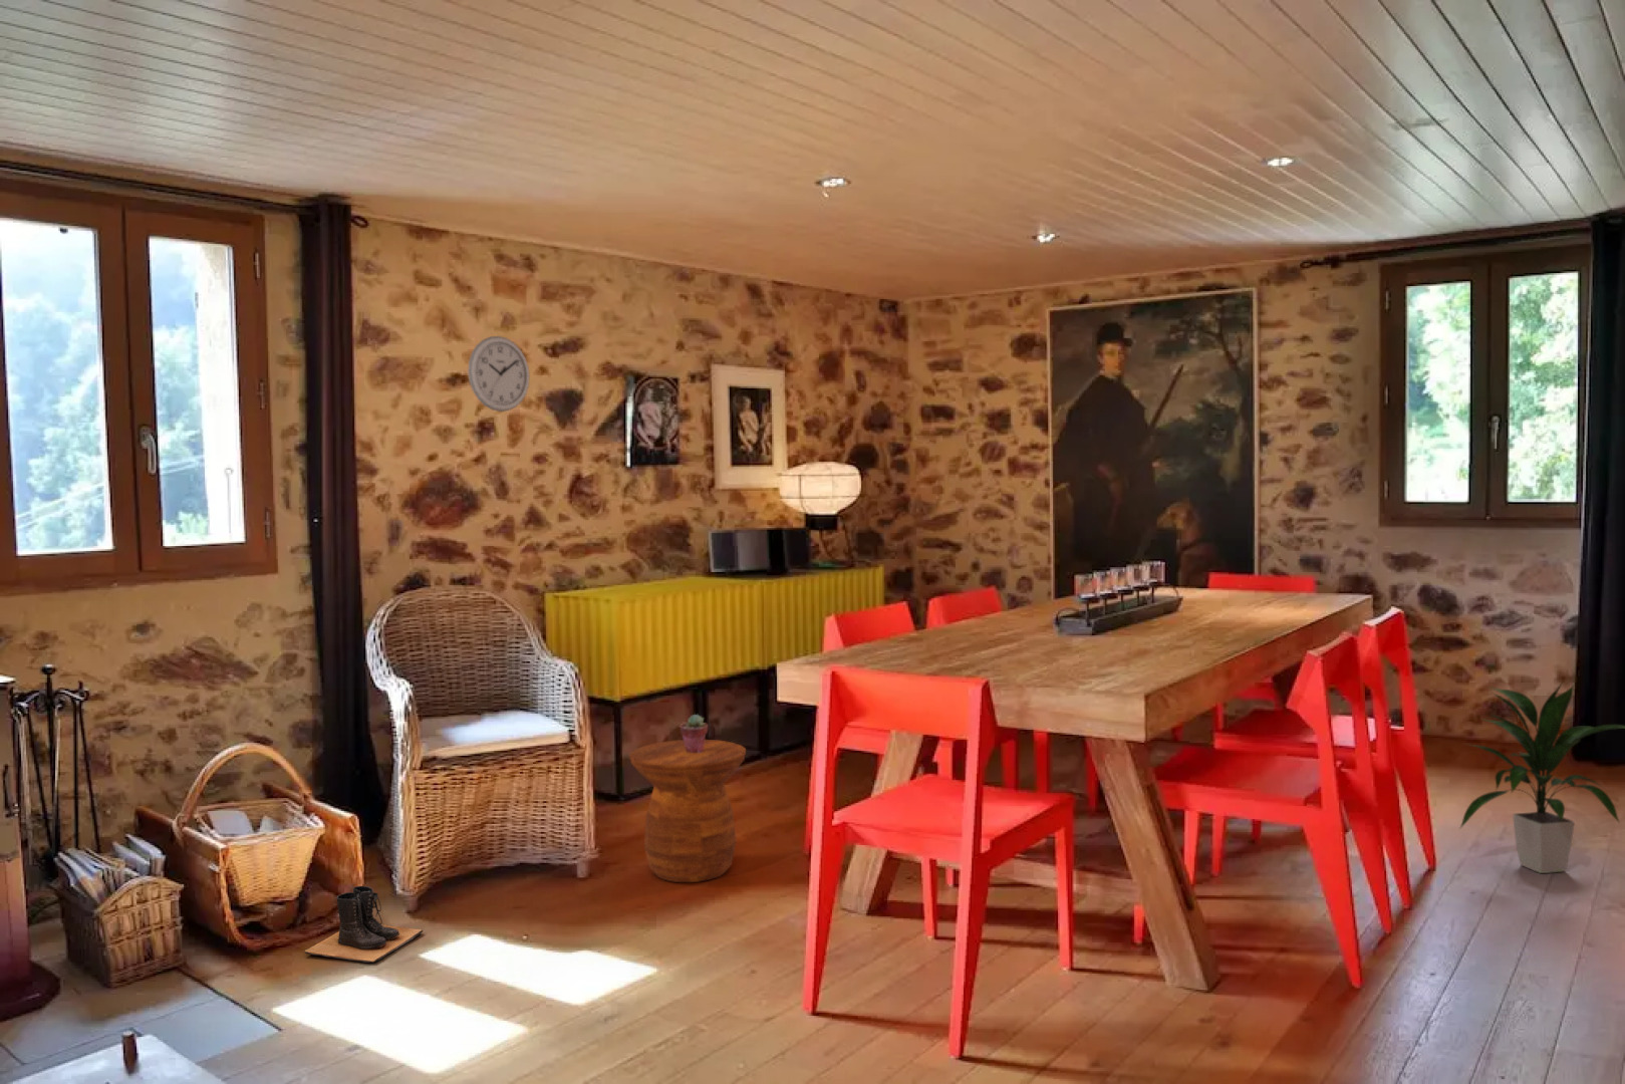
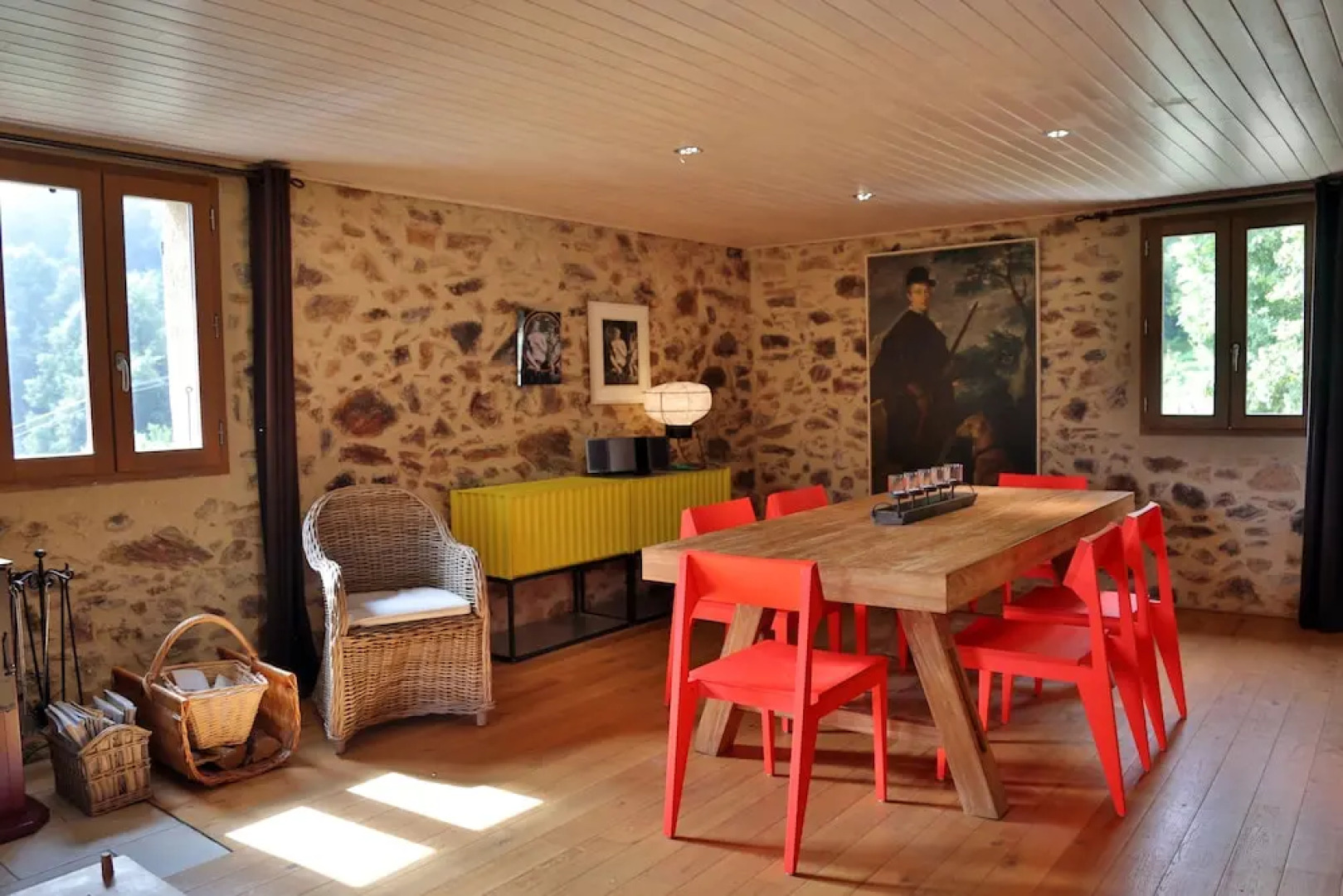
- wall clock [467,335,531,413]
- potted succulent [680,714,709,753]
- side table [628,739,747,883]
- boots [304,886,423,963]
- indoor plant [1458,679,1625,875]
